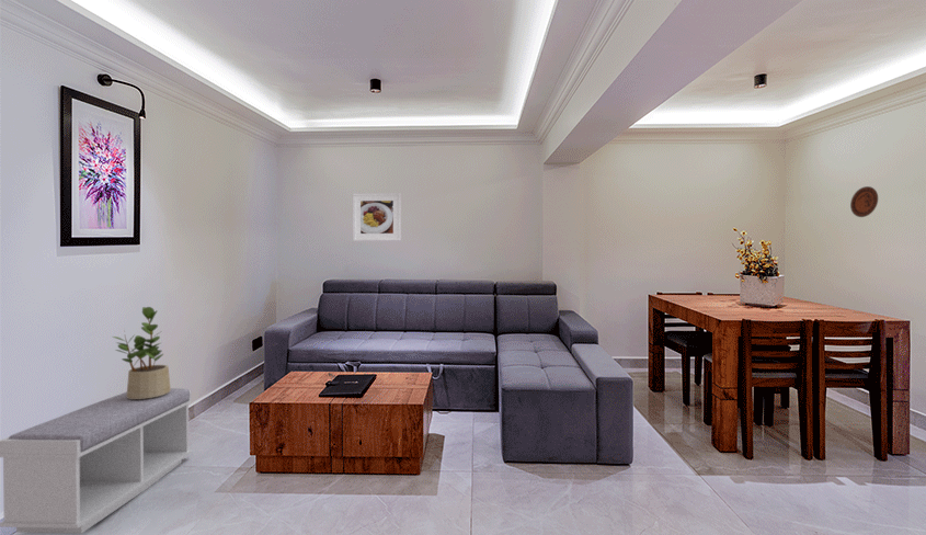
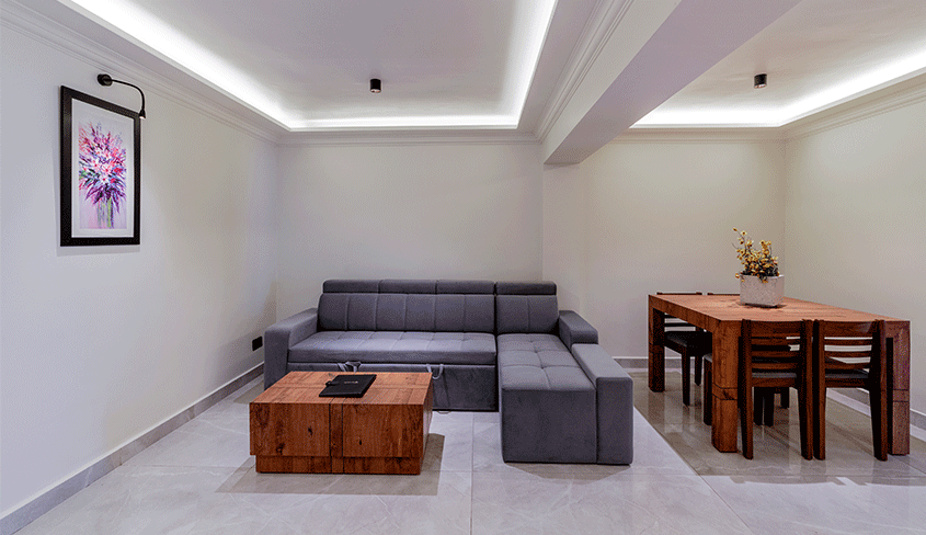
- bench [0,387,193,534]
- decorative plate [849,185,879,218]
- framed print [352,192,402,242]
- potted plant [112,306,171,399]
